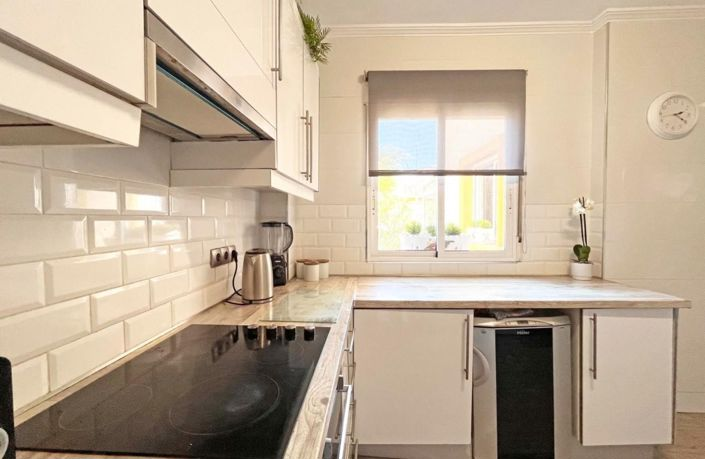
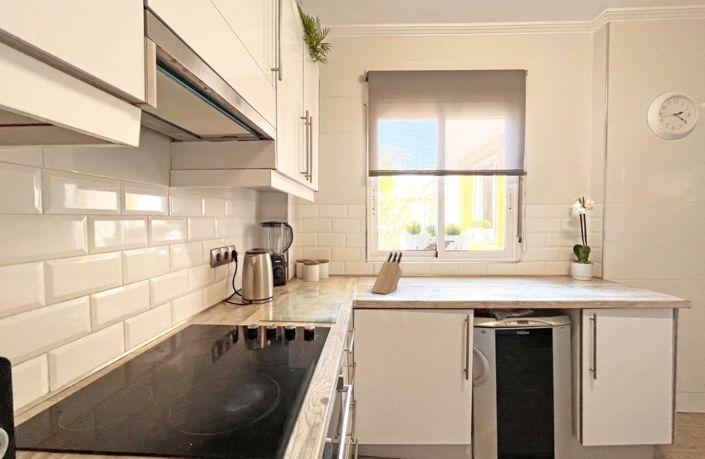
+ knife block [370,251,403,295]
